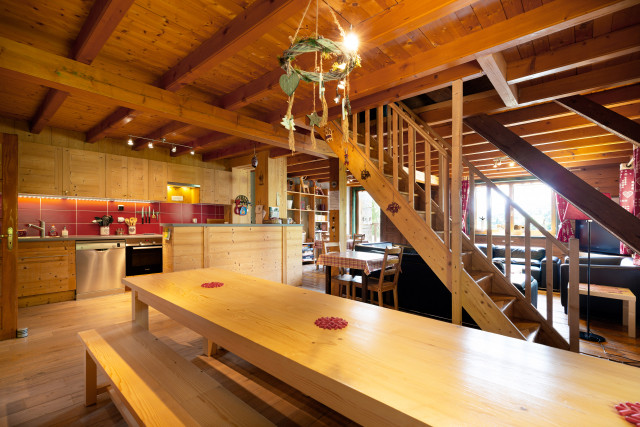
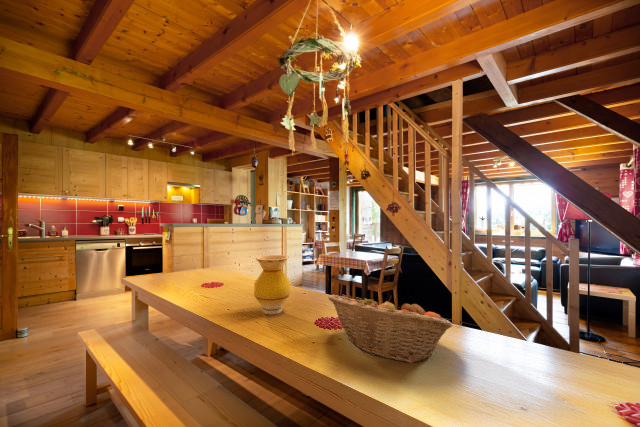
+ vase [253,254,291,315]
+ fruit basket [327,294,454,364]
